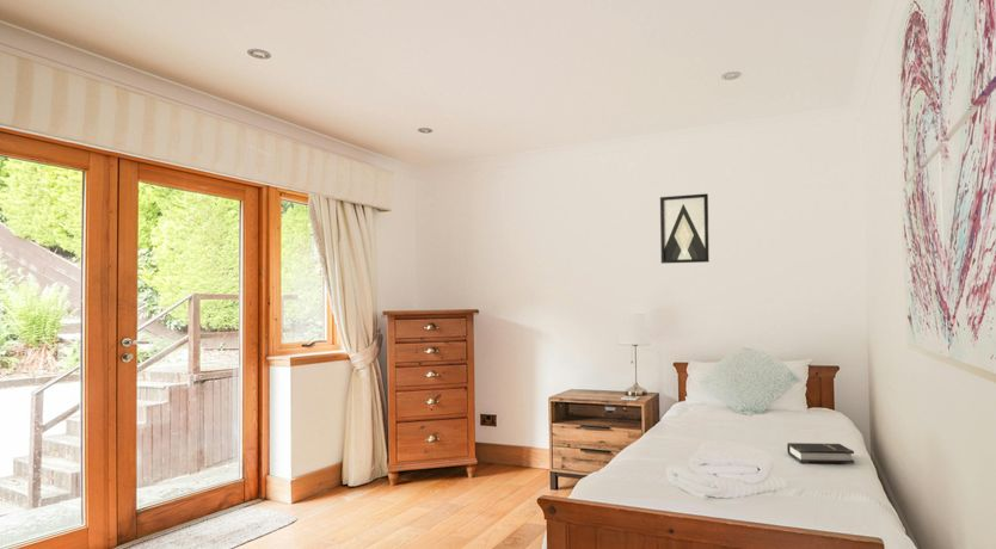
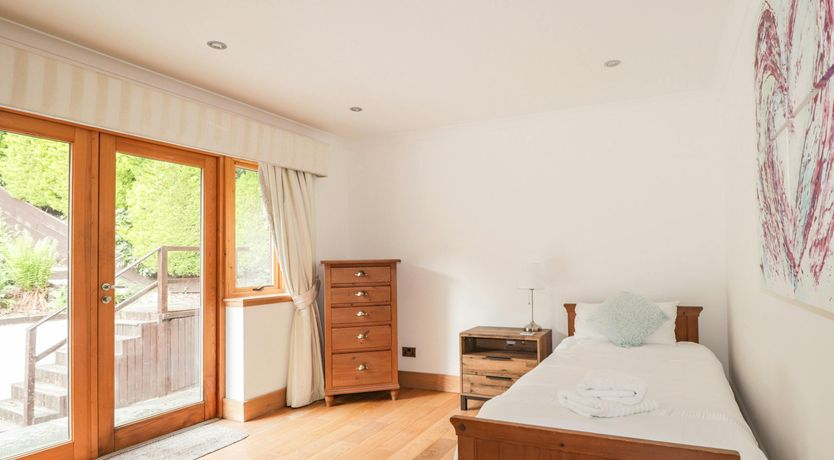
- wall art [659,192,711,265]
- hardback book [786,442,855,464]
